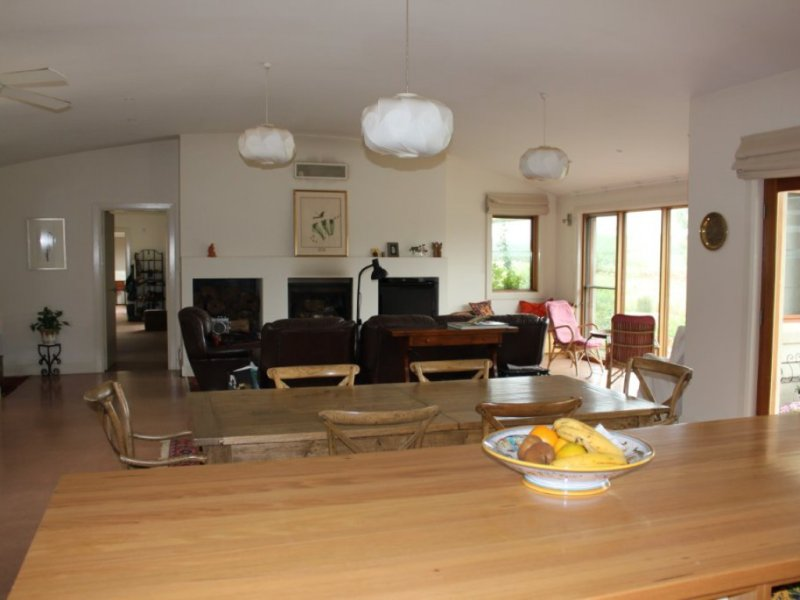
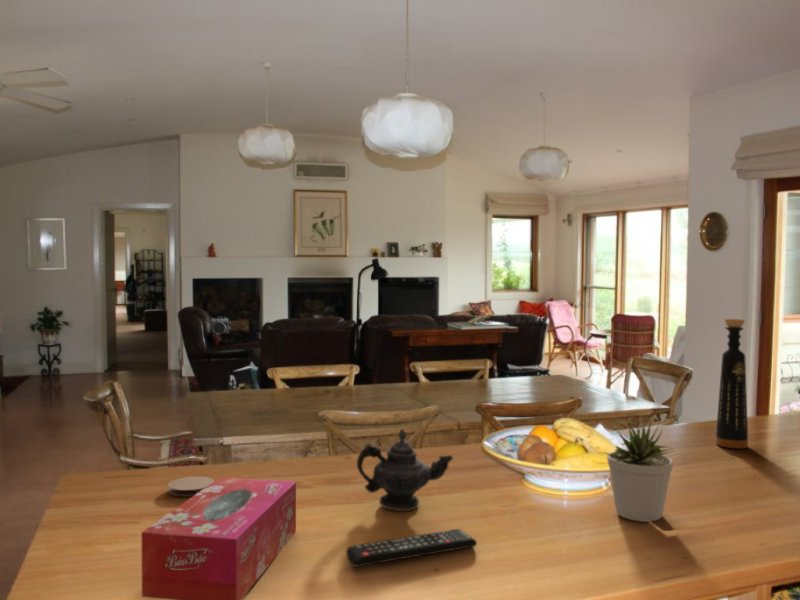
+ tissue box [140,476,297,600]
+ potted plant [603,421,675,523]
+ coaster [167,476,215,497]
+ teapot [356,428,454,512]
+ bottle [714,318,749,450]
+ remote control [345,528,478,568]
